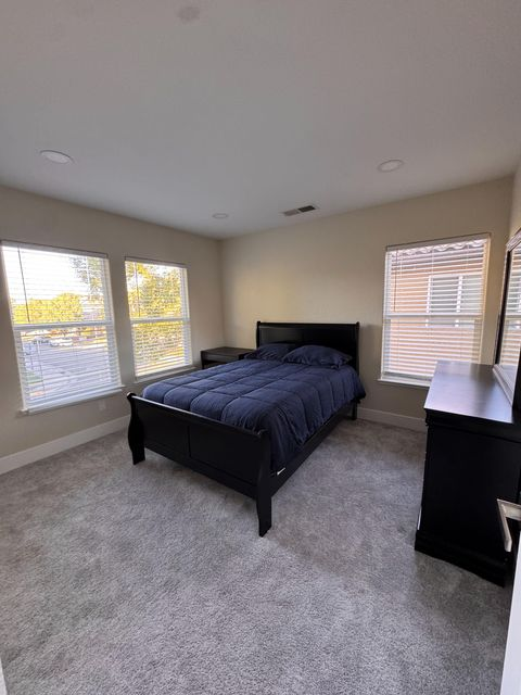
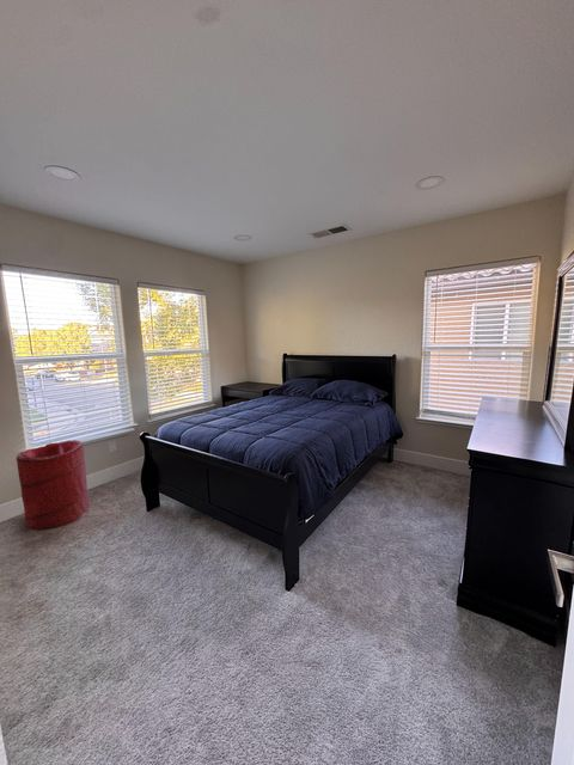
+ laundry hamper [16,439,91,531]
